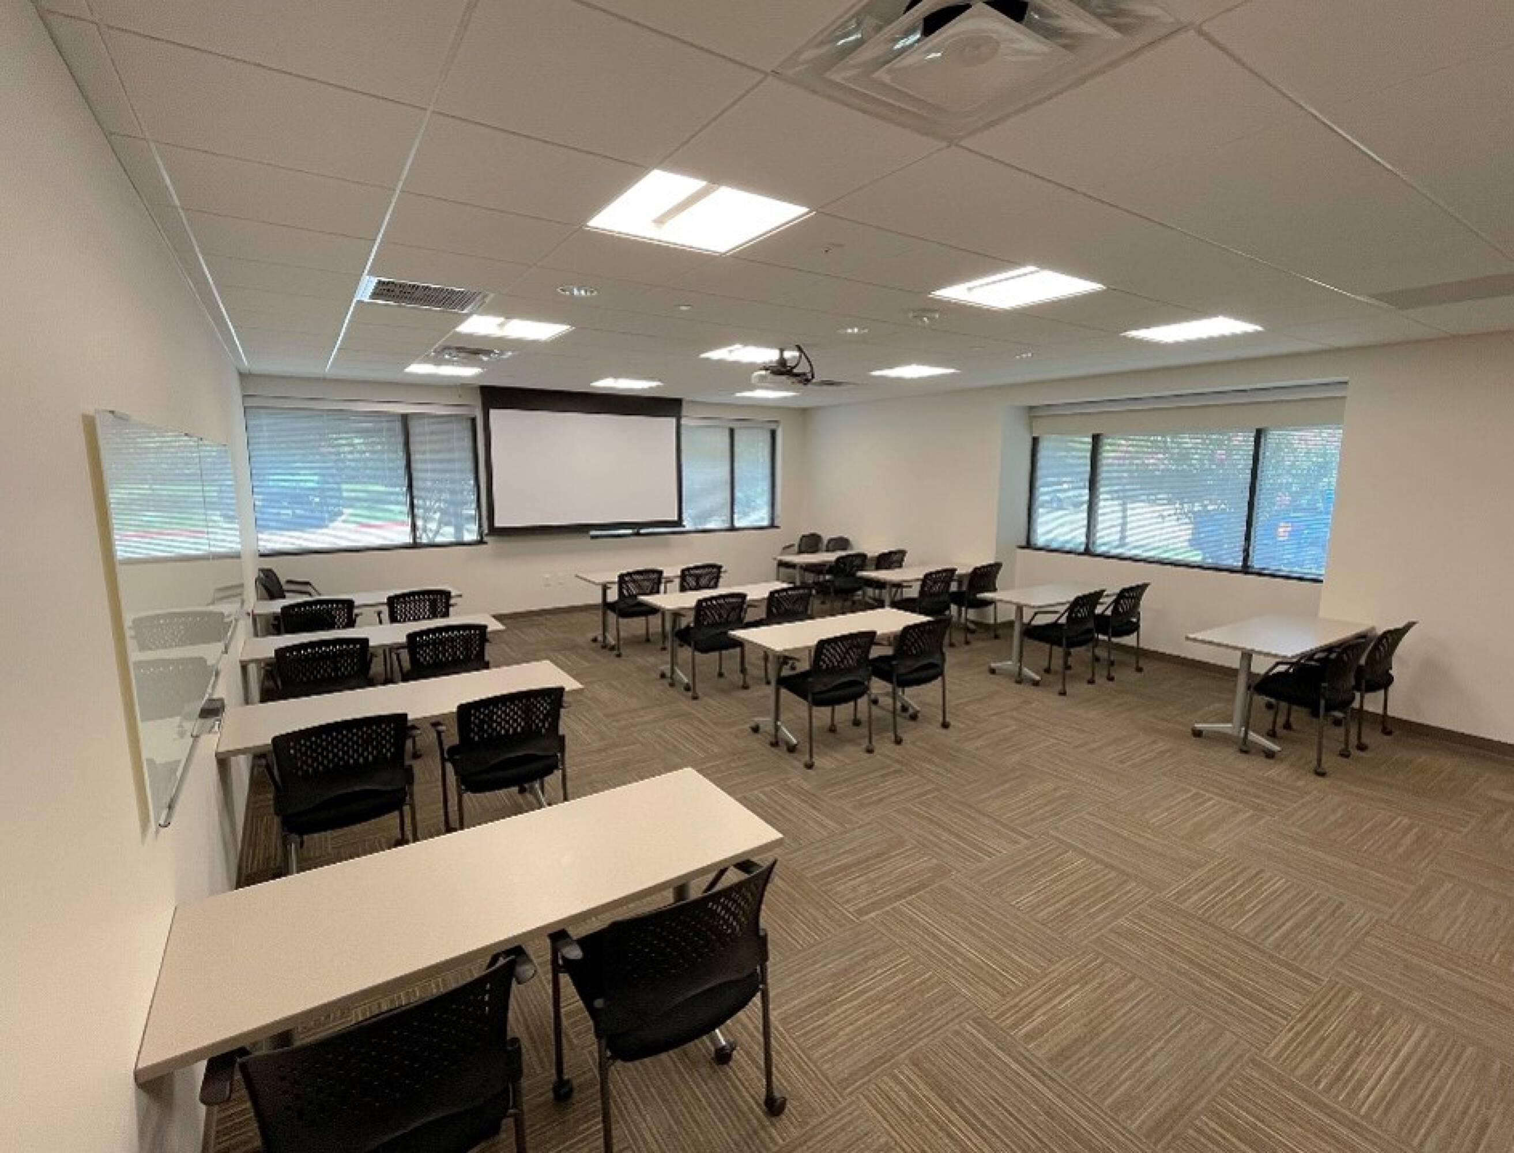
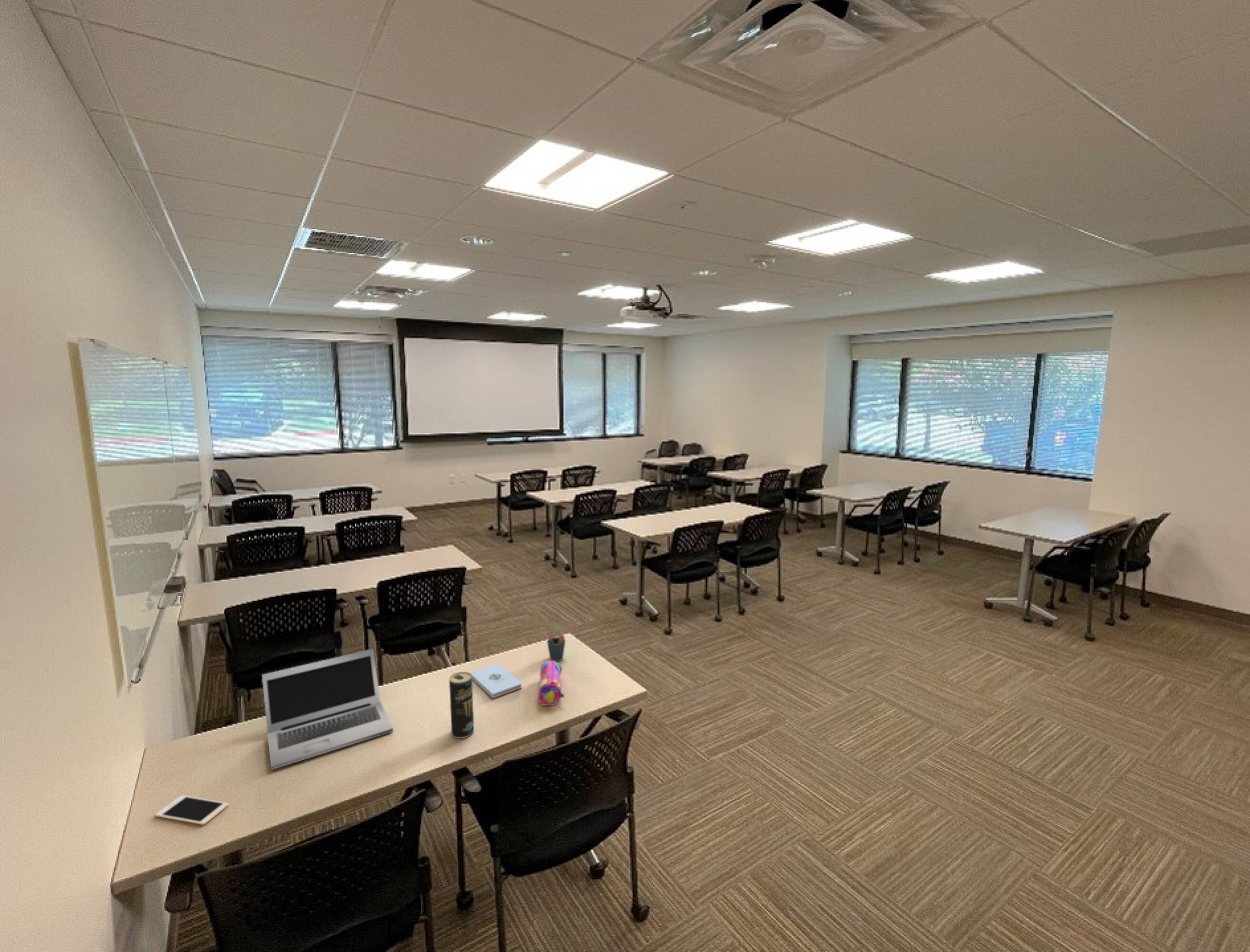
+ laptop [261,648,394,771]
+ pencil case [538,660,565,706]
+ beverage can [449,671,475,739]
+ pen holder [546,627,566,662]
+ notepad [469,664,522,699]
+ cell phone [154,795,229,825]
